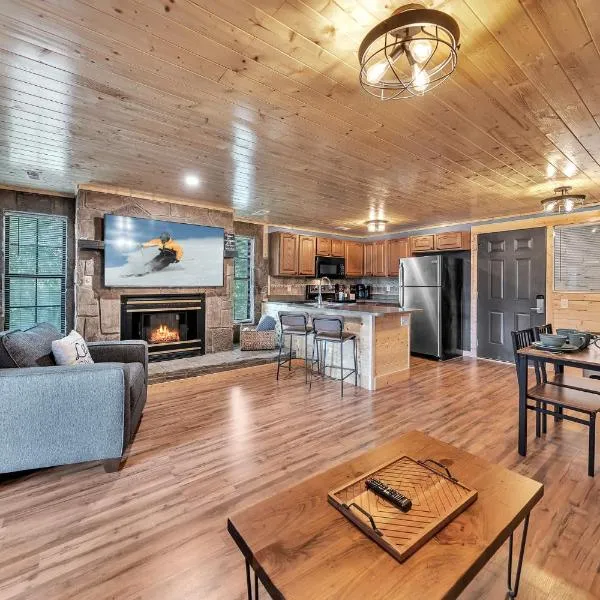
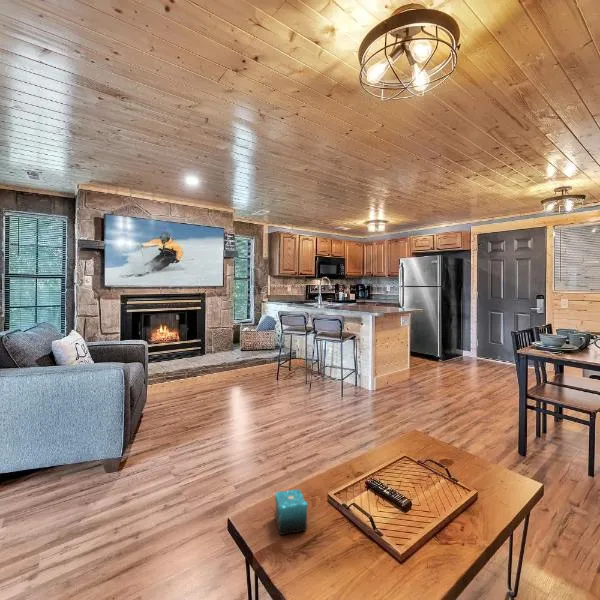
+ candle [273,484,309,536]
